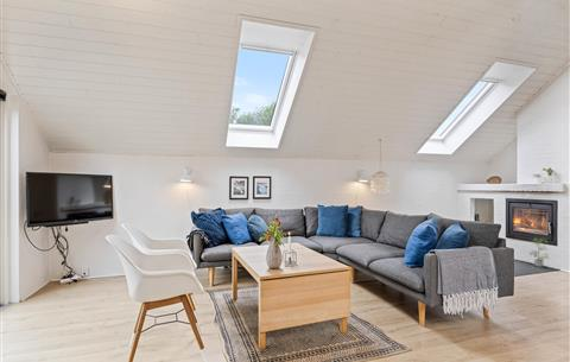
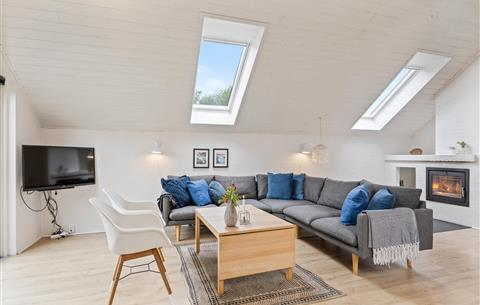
- potted plant [528,236,551,268]
